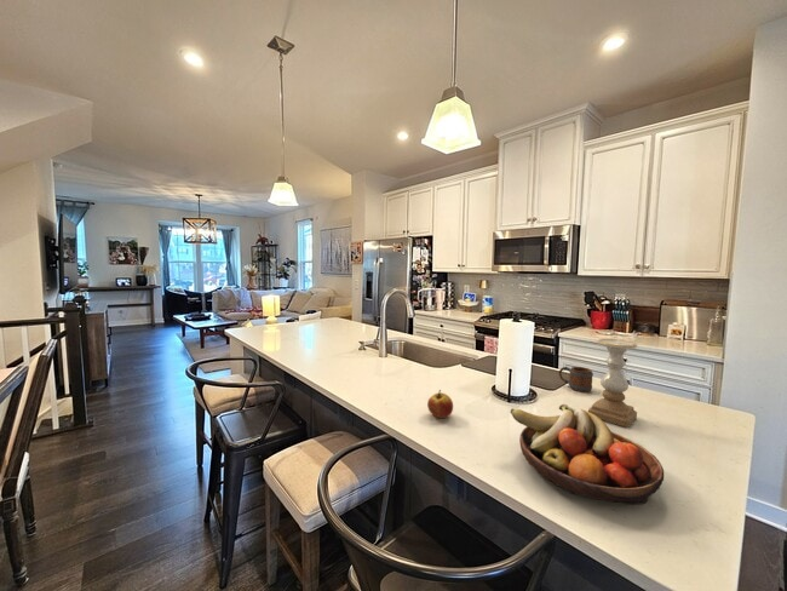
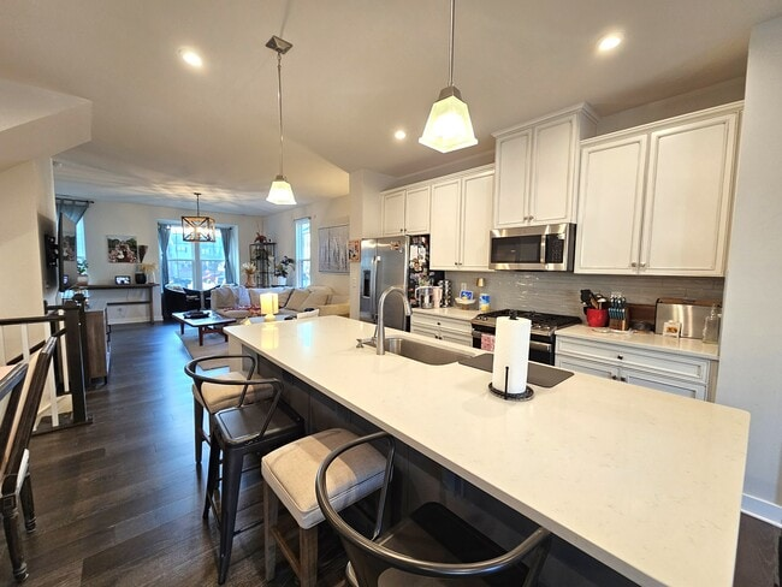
- fruit bowl [510,403,665,505]
- mug [558,366,594,392]
- candle holder [587,338,638,429]
- apple [426,389,454,419]
